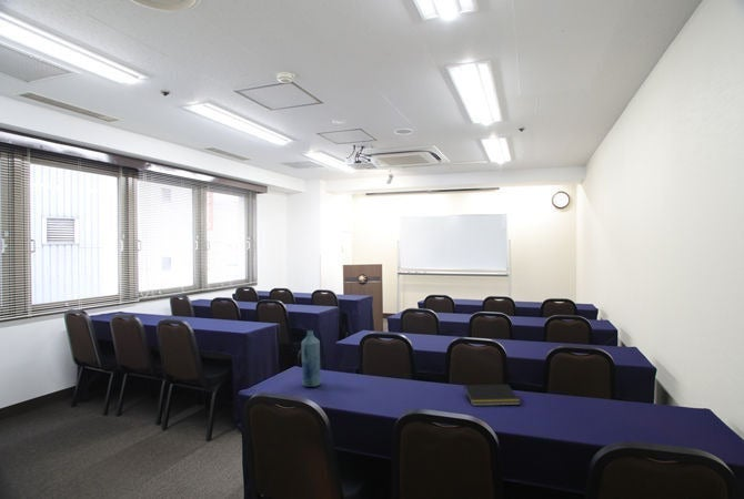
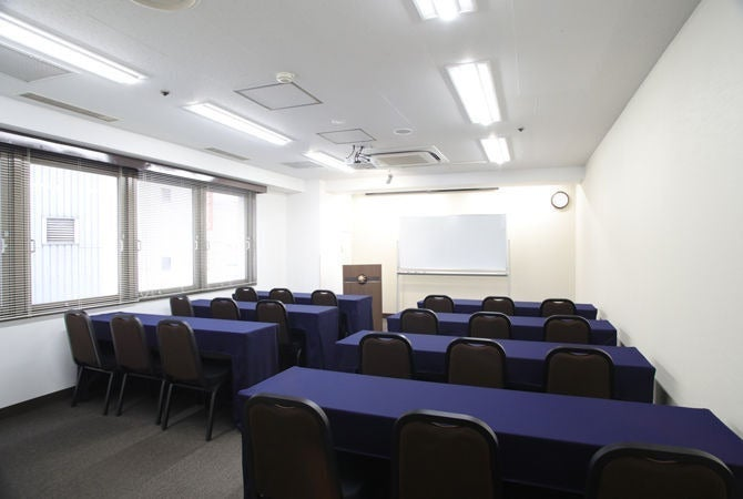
- bottle [300,329,322,388]
- notepad [462,384,522,407]
